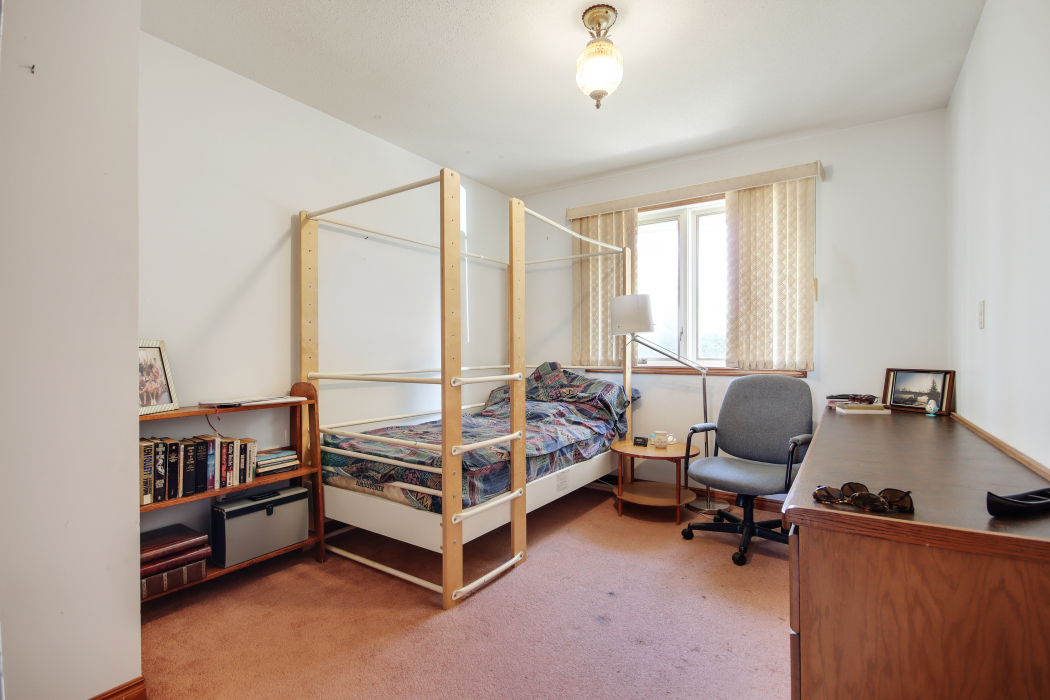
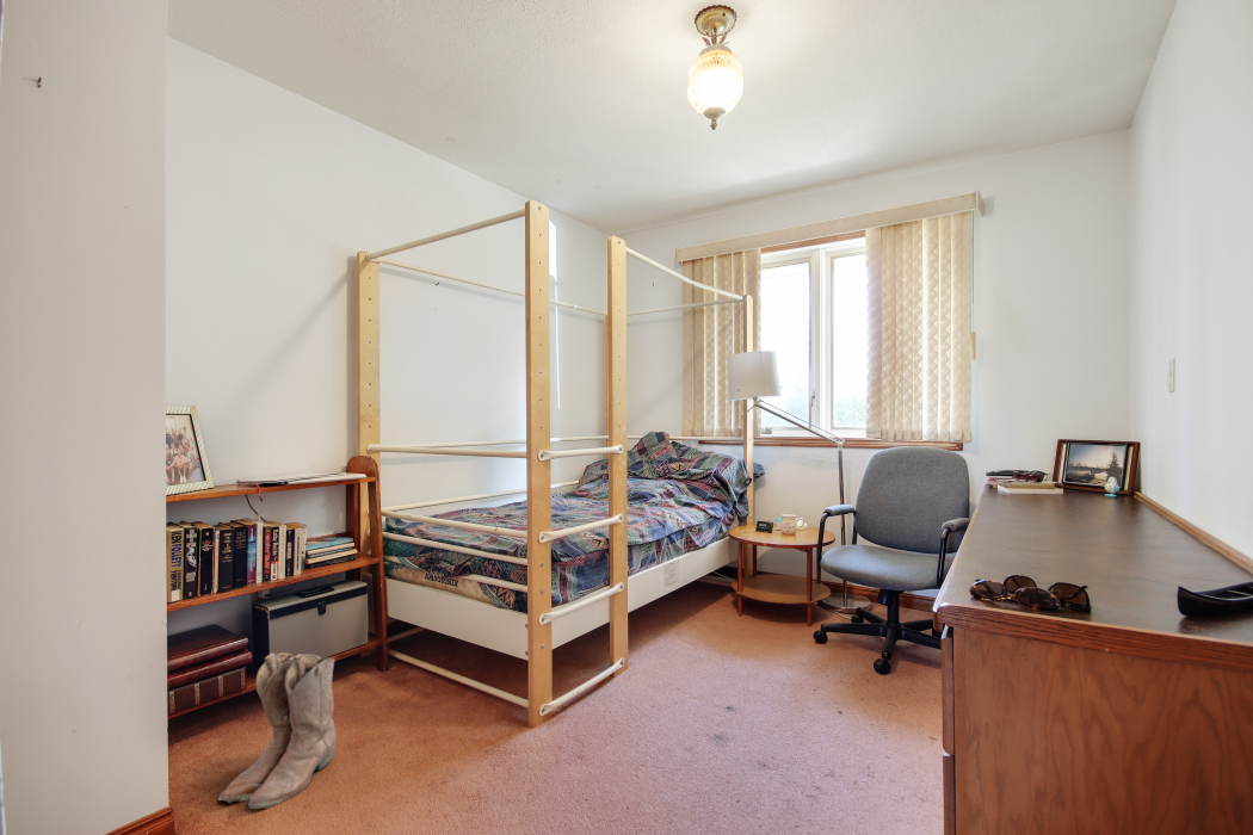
+ boots [217,651,338,810]
